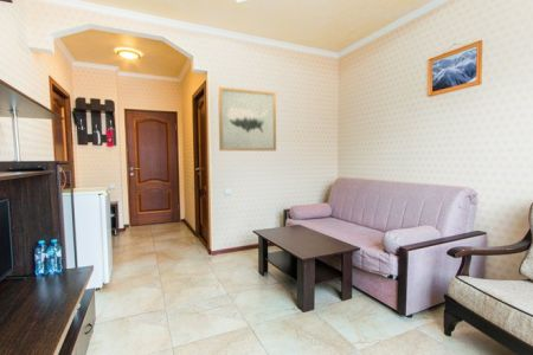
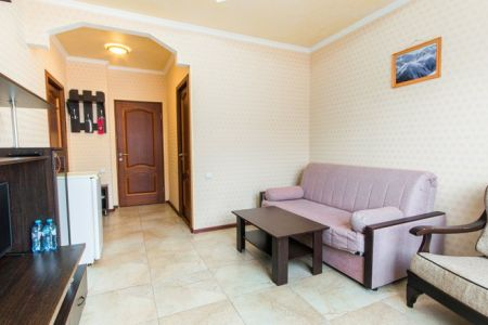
- wall art [217,86,277,151]
